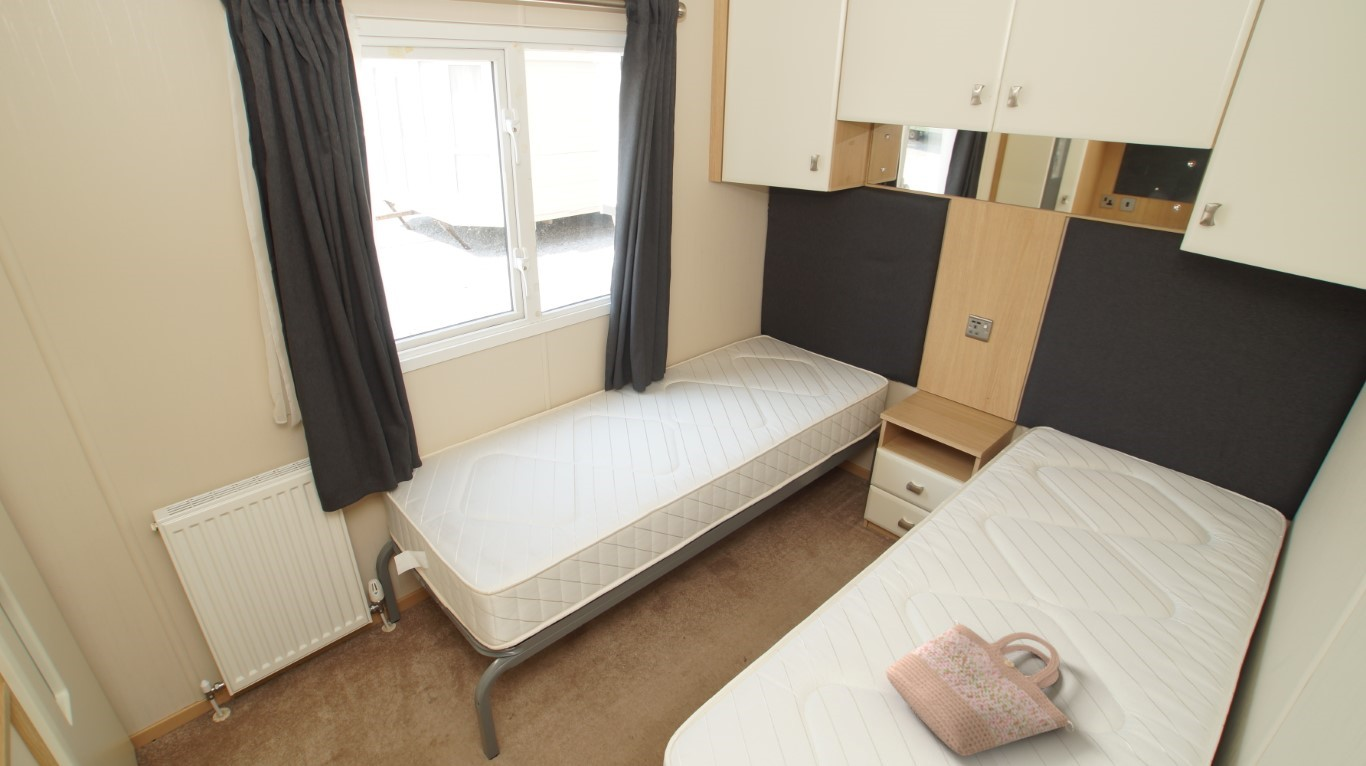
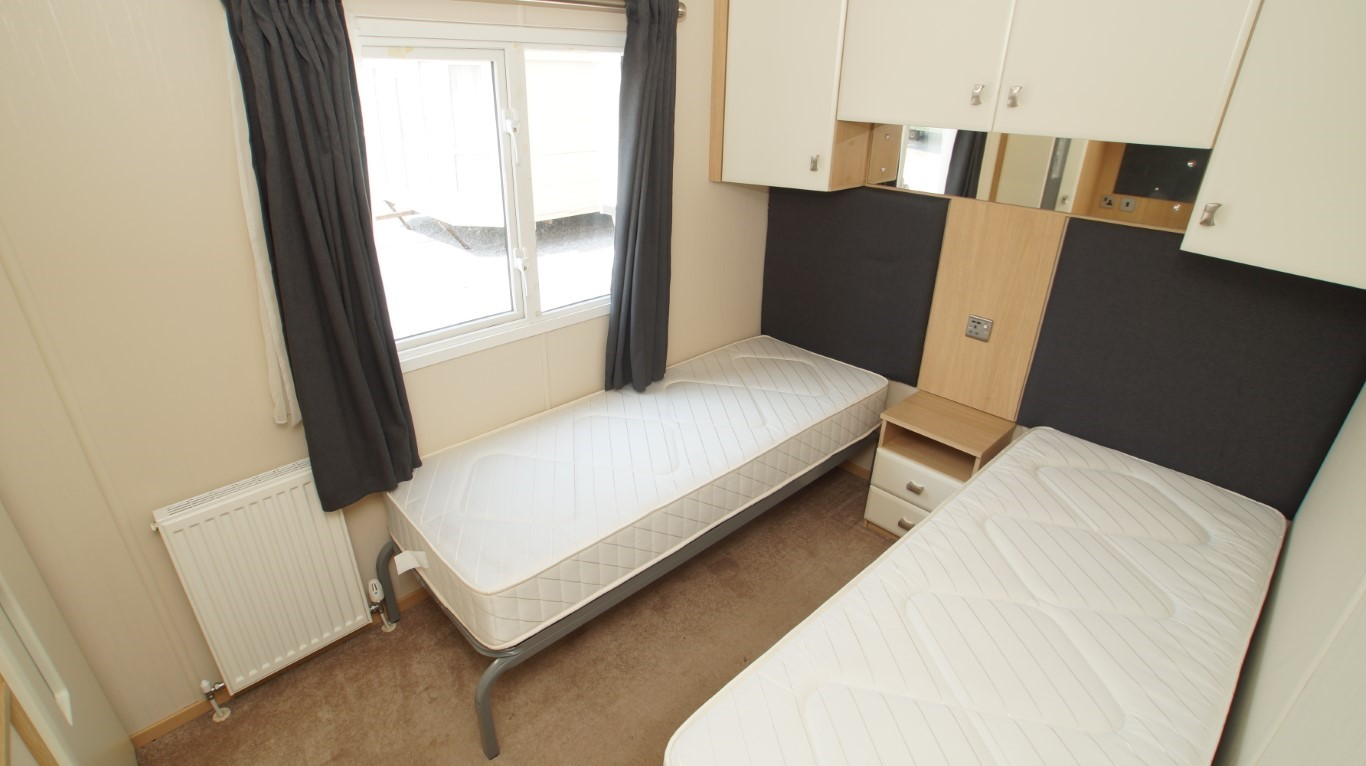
- shopping bag [885,619,1075,757]
